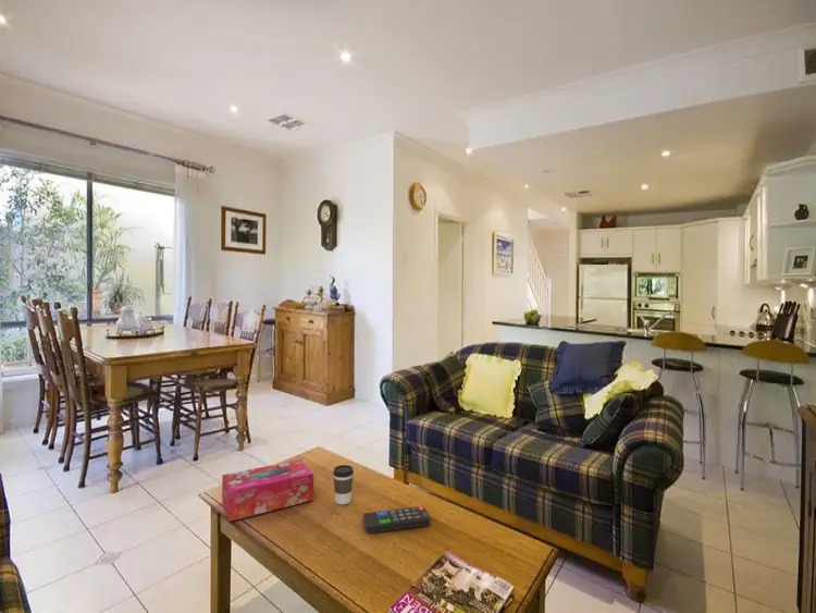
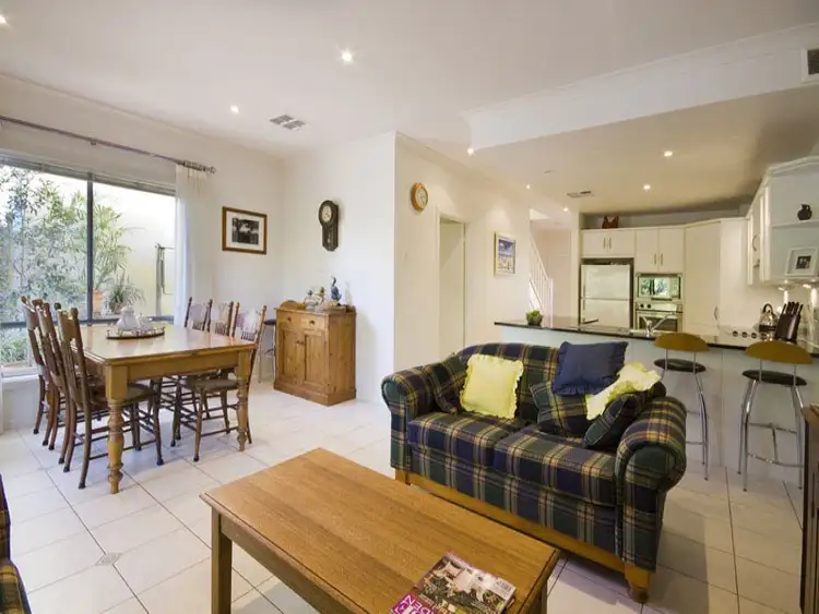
- tissue box [221,458,314,523]
- remote control [362,505,431,535]
- coffee cup [332,464,355,505]
